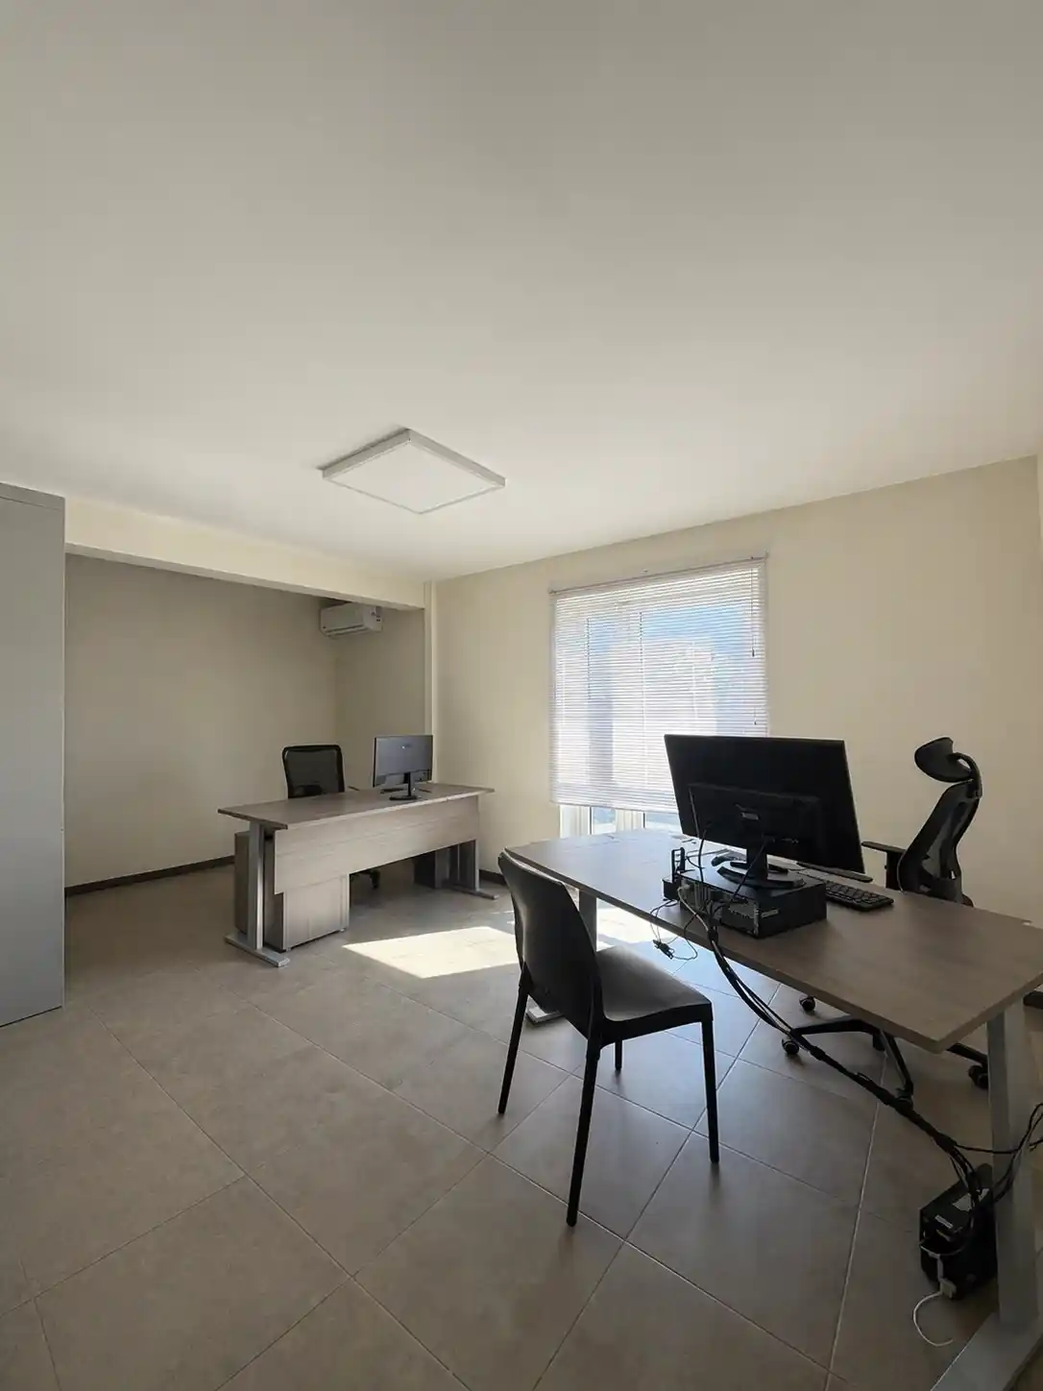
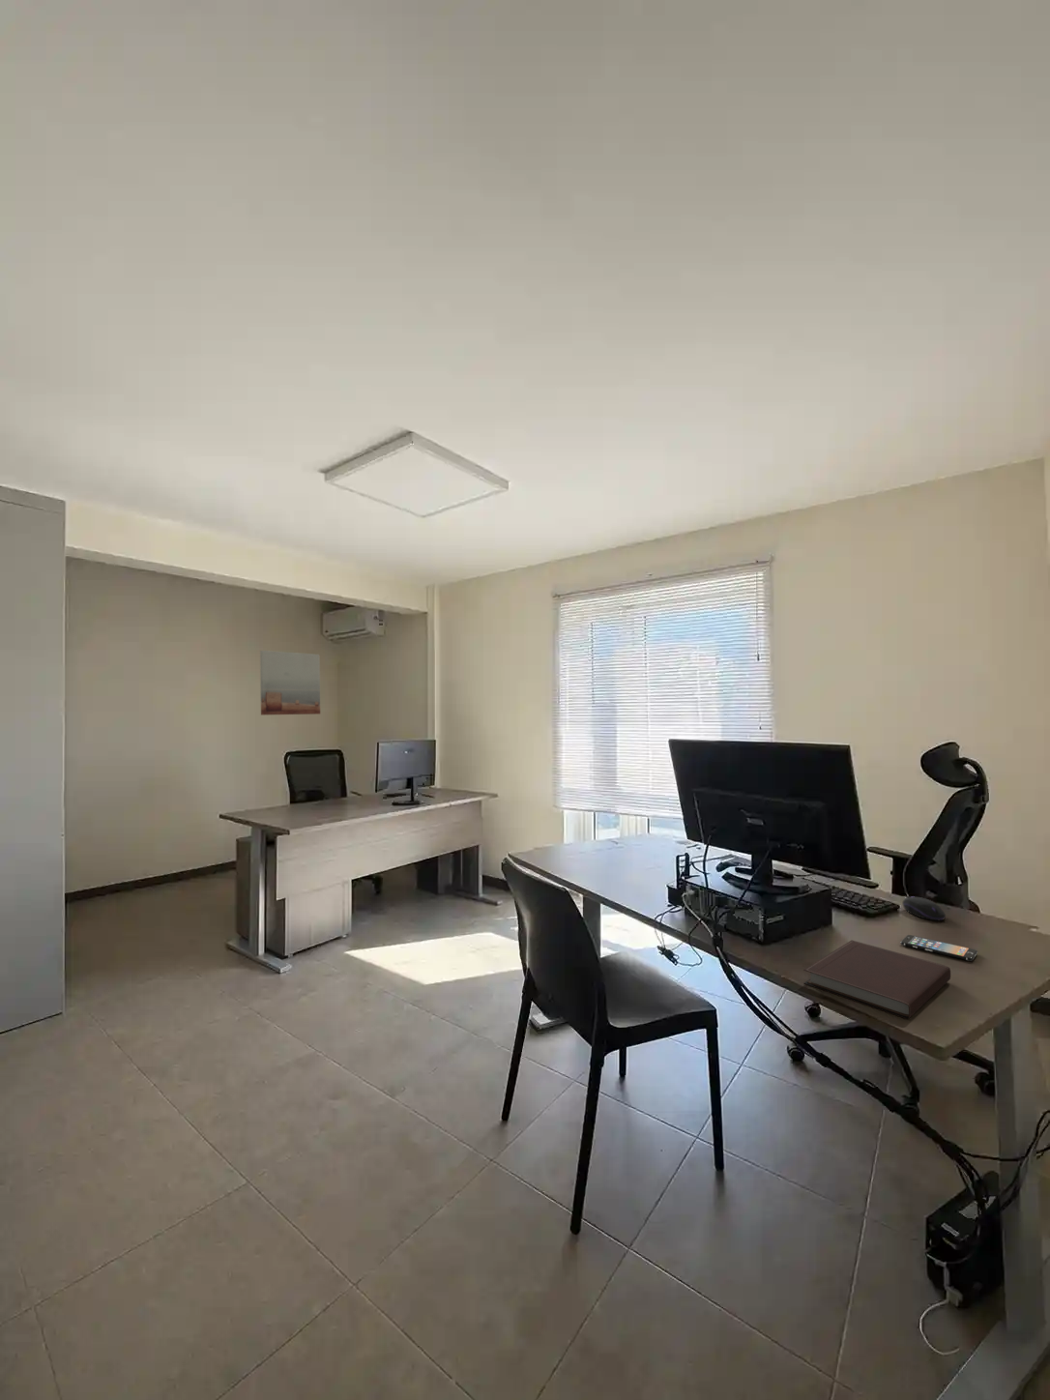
+ wall art [259,649,321,717]
+ notebook [803,939,952,1019]
+ smartphone [899,934,978,961]
+ computer mouse [901,896,946,922]
